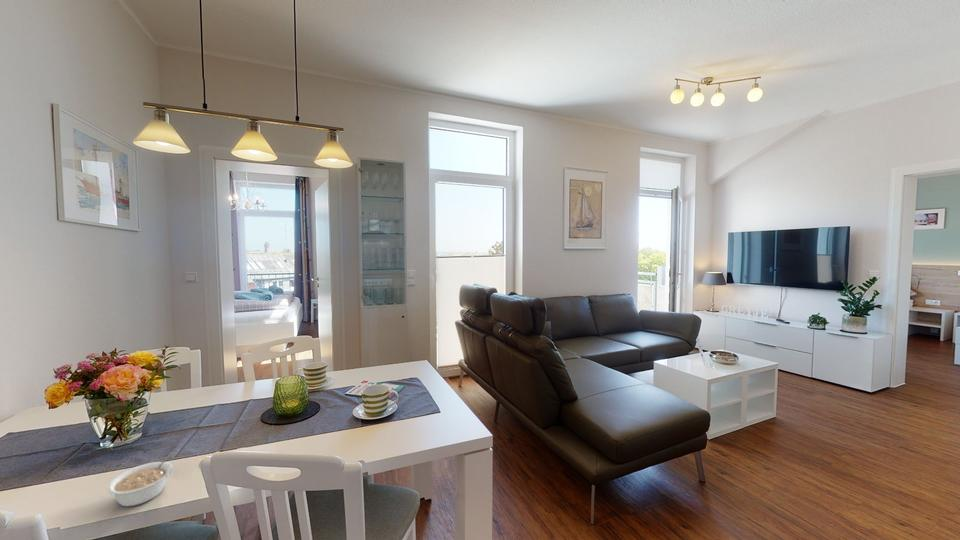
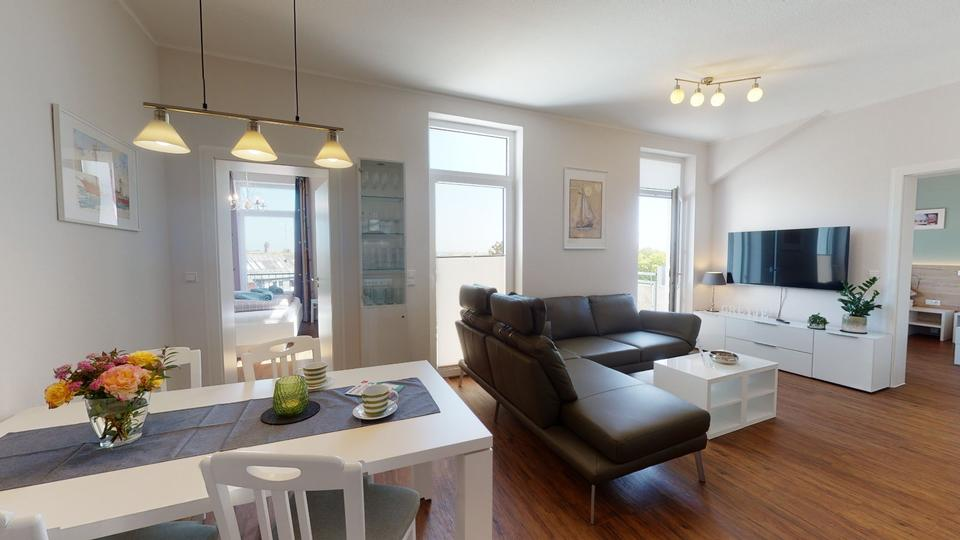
- legume [106,451,175,508]
